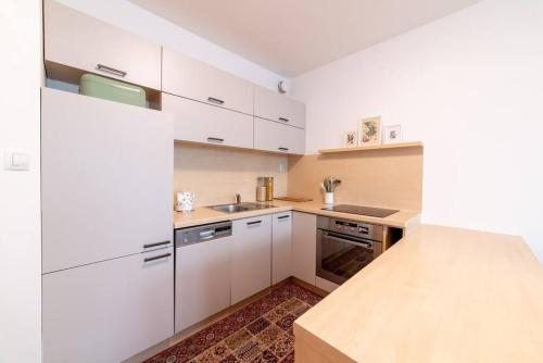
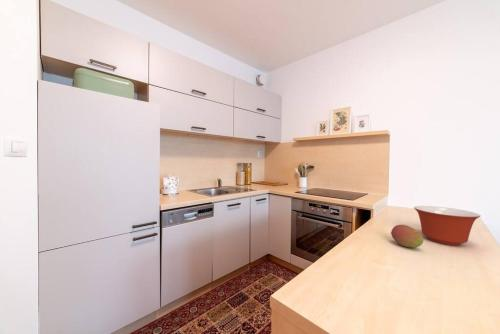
+ mixing bowl [413,205,481,246]
+ fruit [390,224,424,249]
